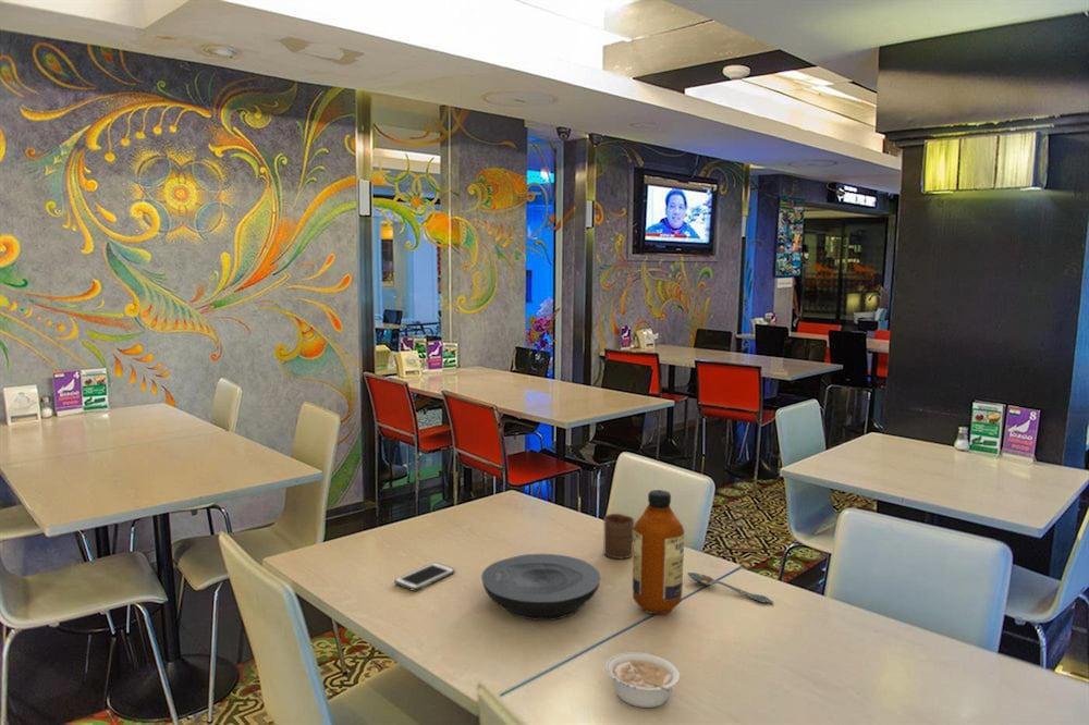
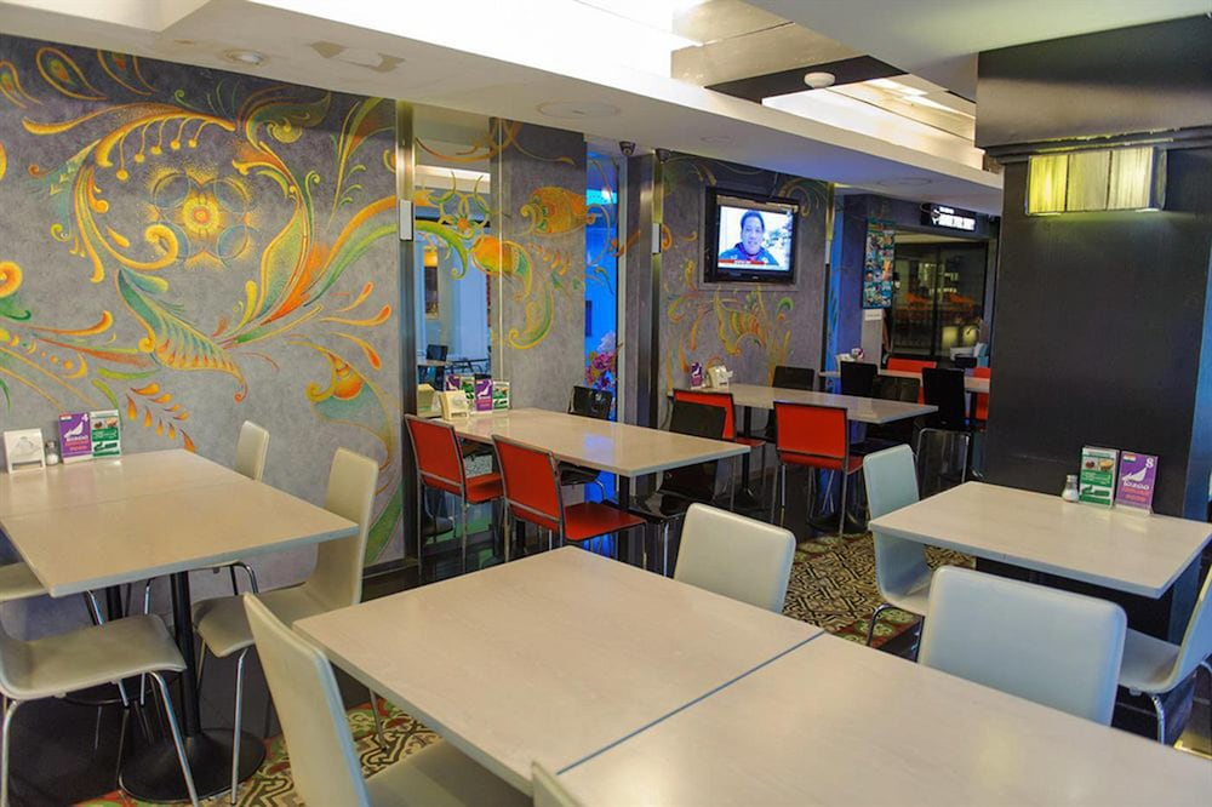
- bottle [632,489,685,615]
- legume [604,651,681,709]
- cup [603,513,635,560]
- spoon [686,572,775,604]
- plate [480,553,602,622]
- cell phone [393,562,456,592]
